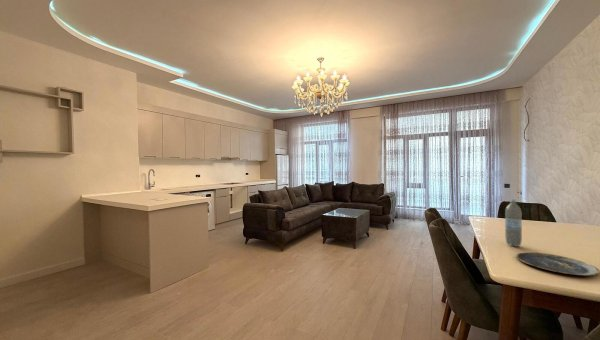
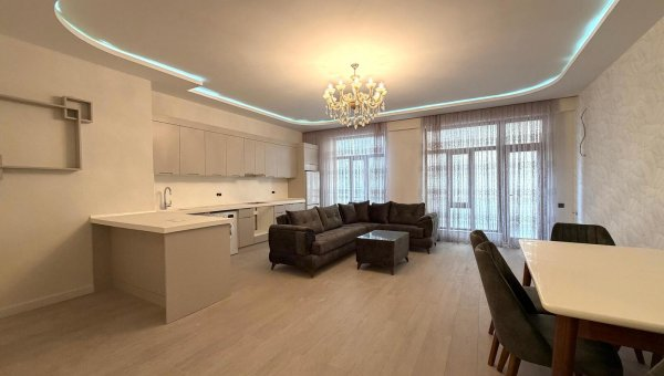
- plate [515,251,600,277]
- water bottle [504,198,523,247]
